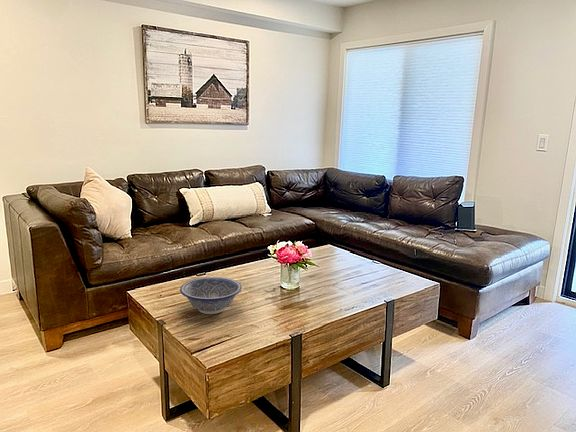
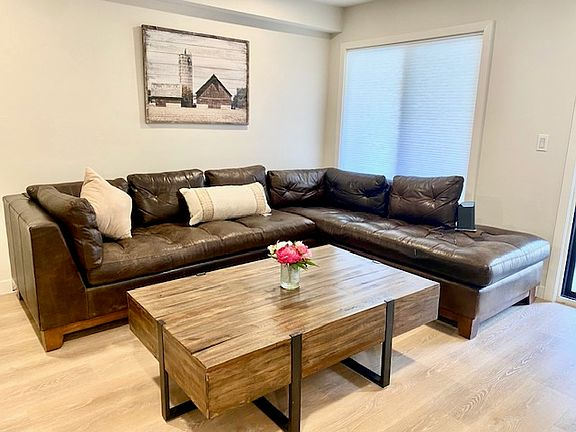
- decorative bowl [179,276,243,315]
